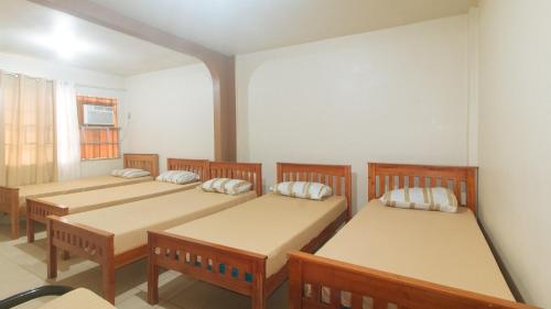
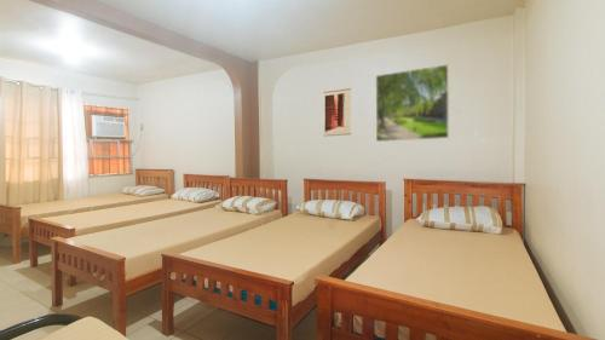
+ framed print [375,63,450,143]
+ wall art [322,87,352,138]
